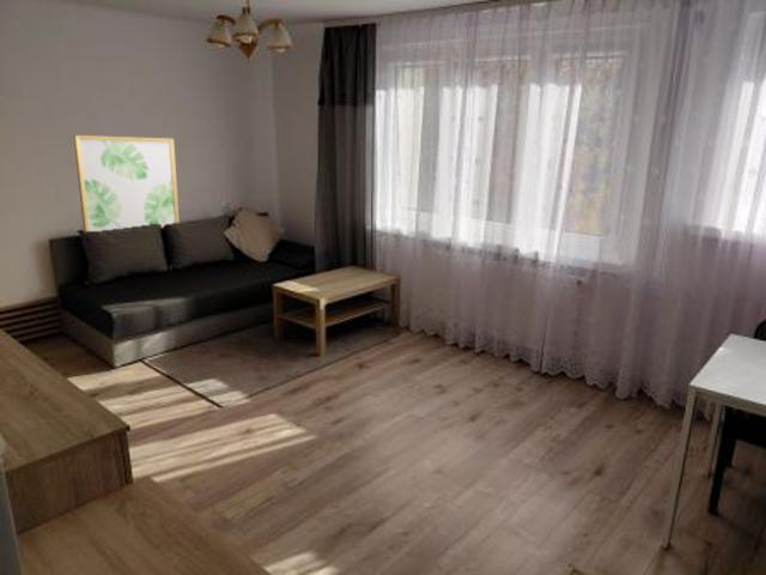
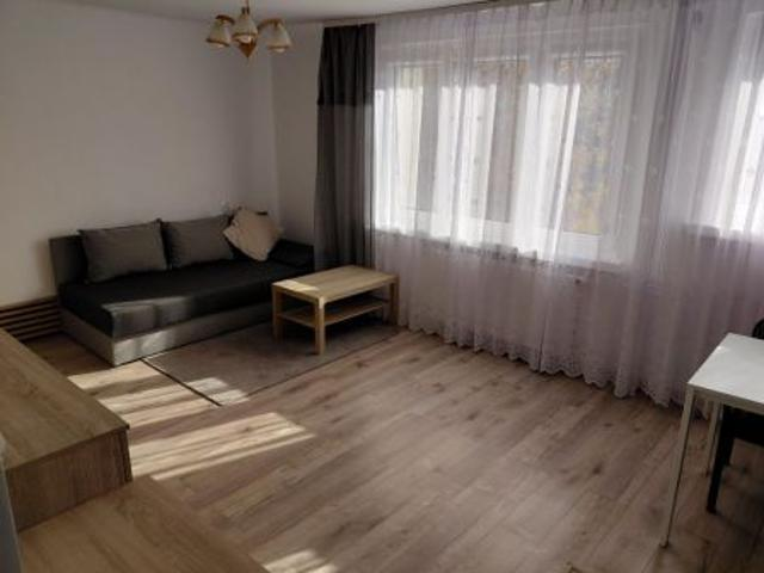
- wall art [73,134,181,234]
